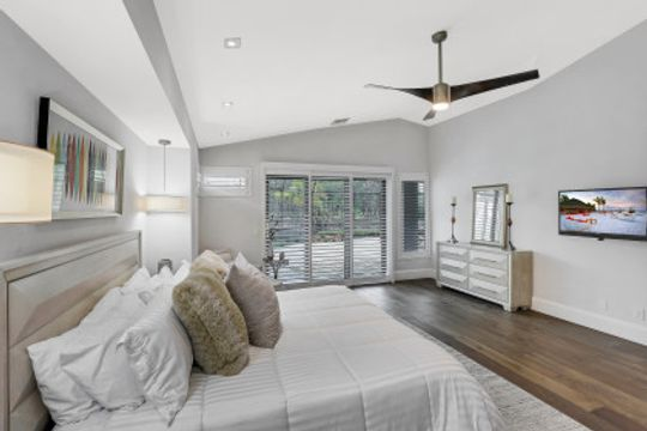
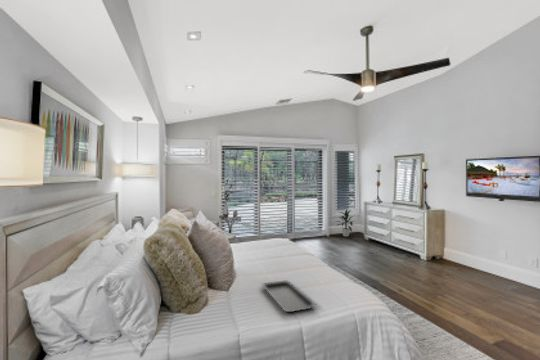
+ indoor plant [334,209,356,237]
+ serving tray [260,279,319,313]
